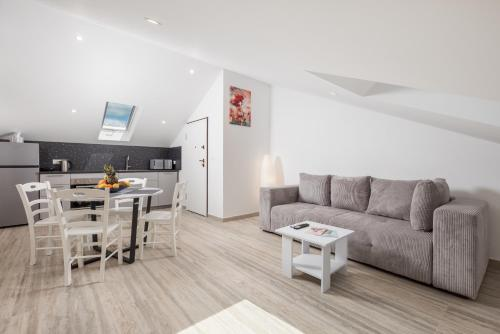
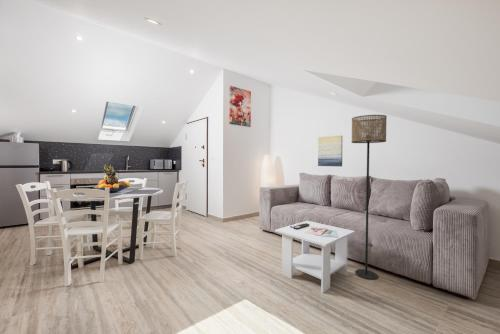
+ wall art [317,134,344,167]
+ floor lamp [351,114,388,280]
